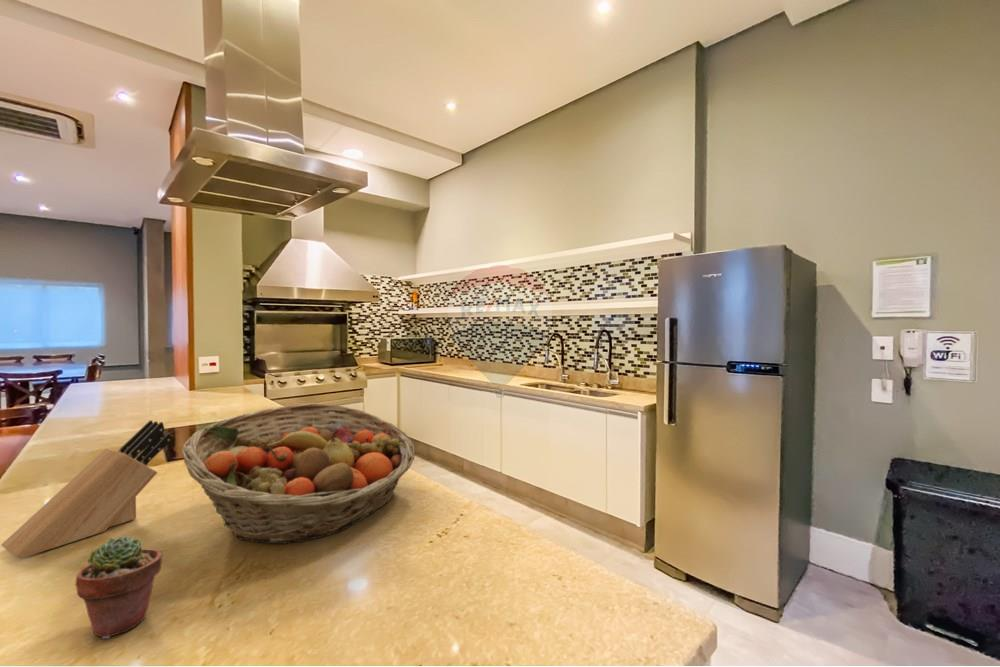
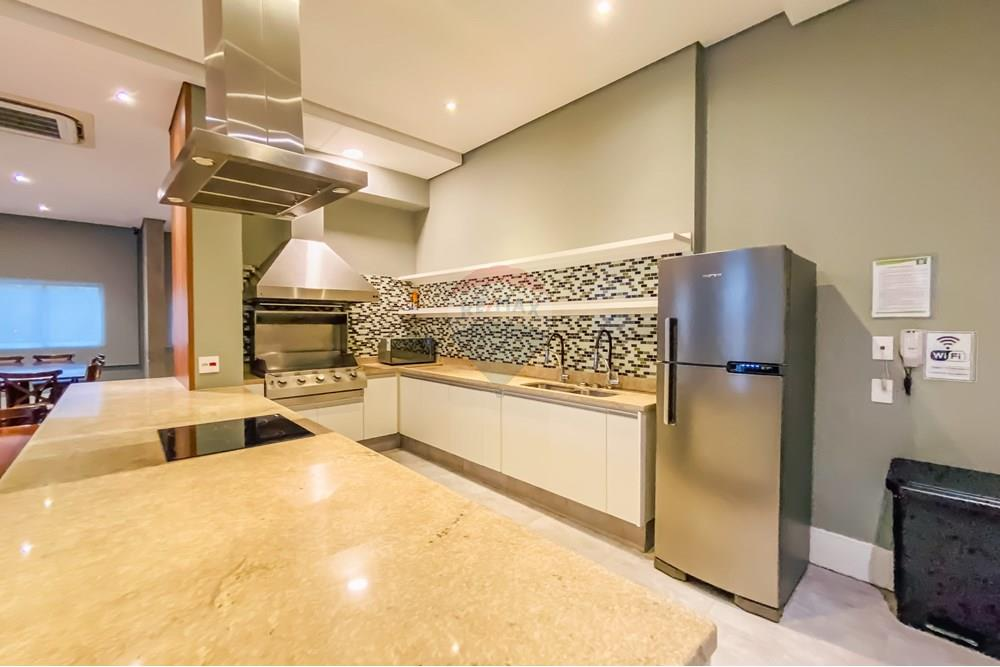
- fruit basket [181,402,416,545]
- potted succulent [74,534,163,640]
- knife block [0,419,173,559]
